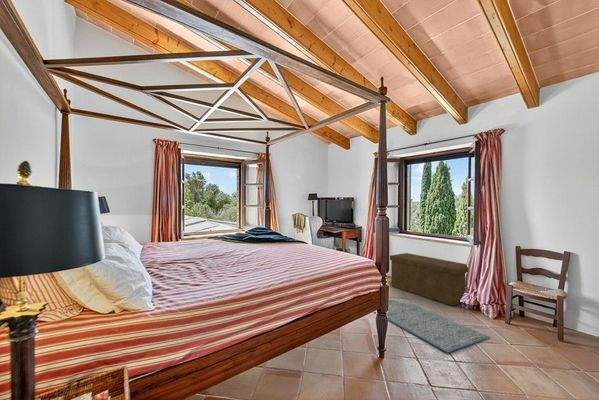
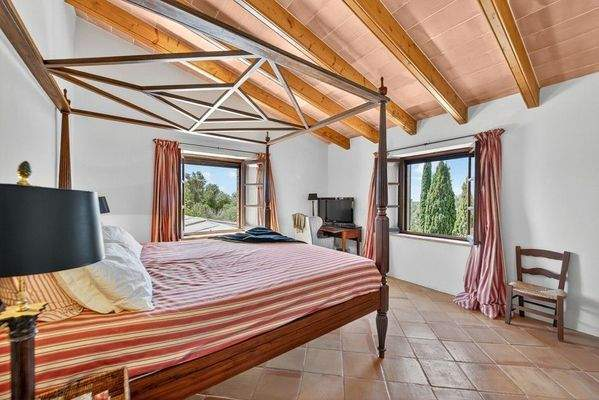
- rug [374,298,491,354]
- storage bench [389,252,468,307]
